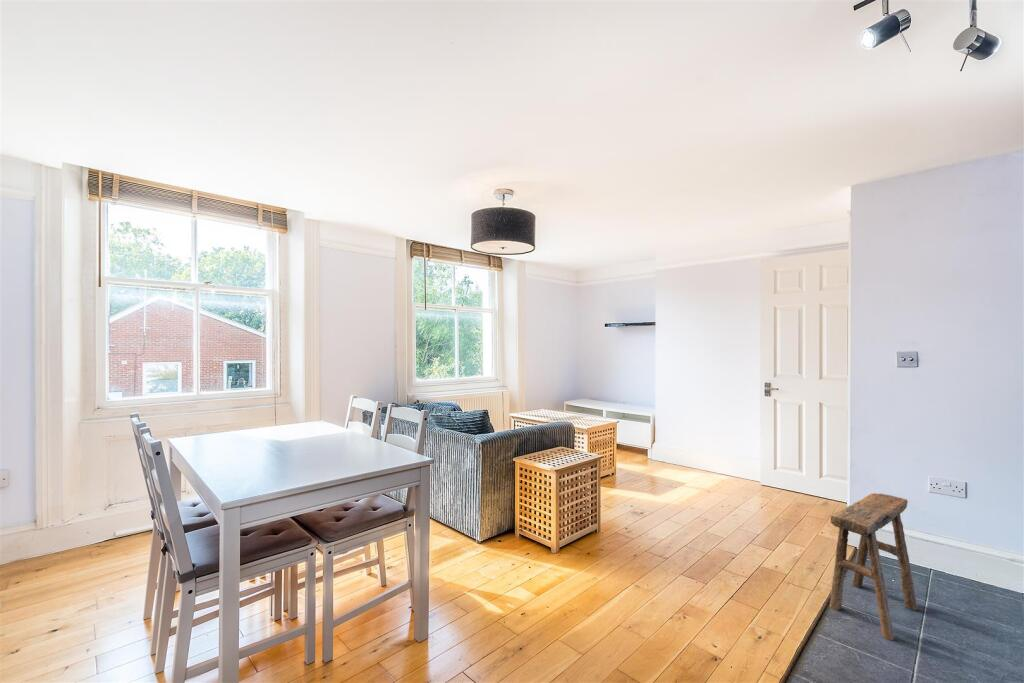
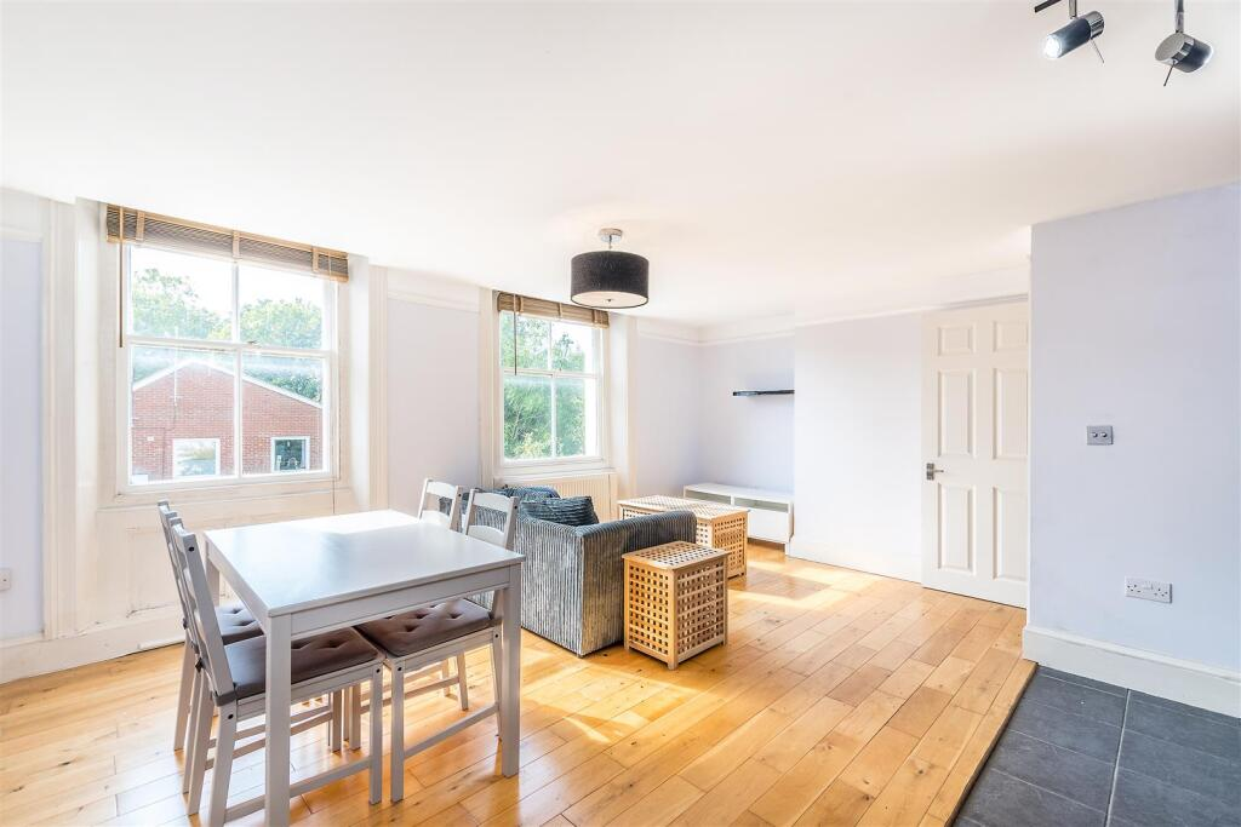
- stool [829,492,918,641]
